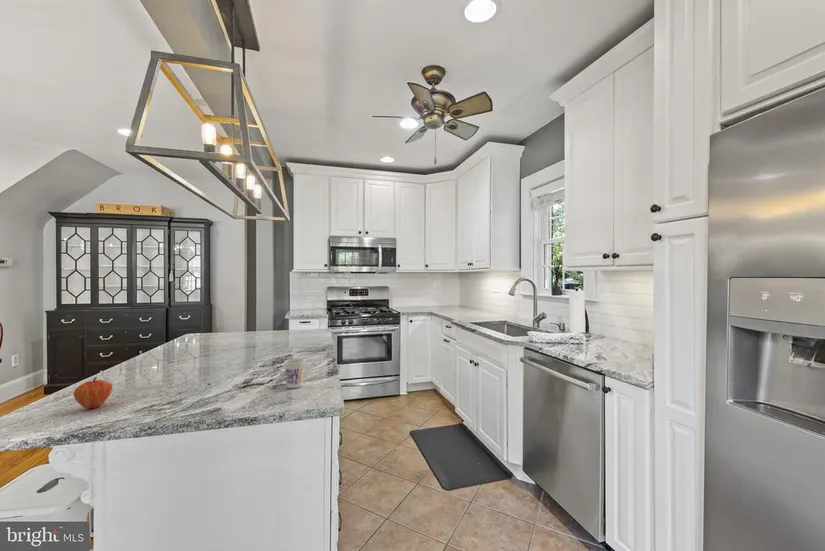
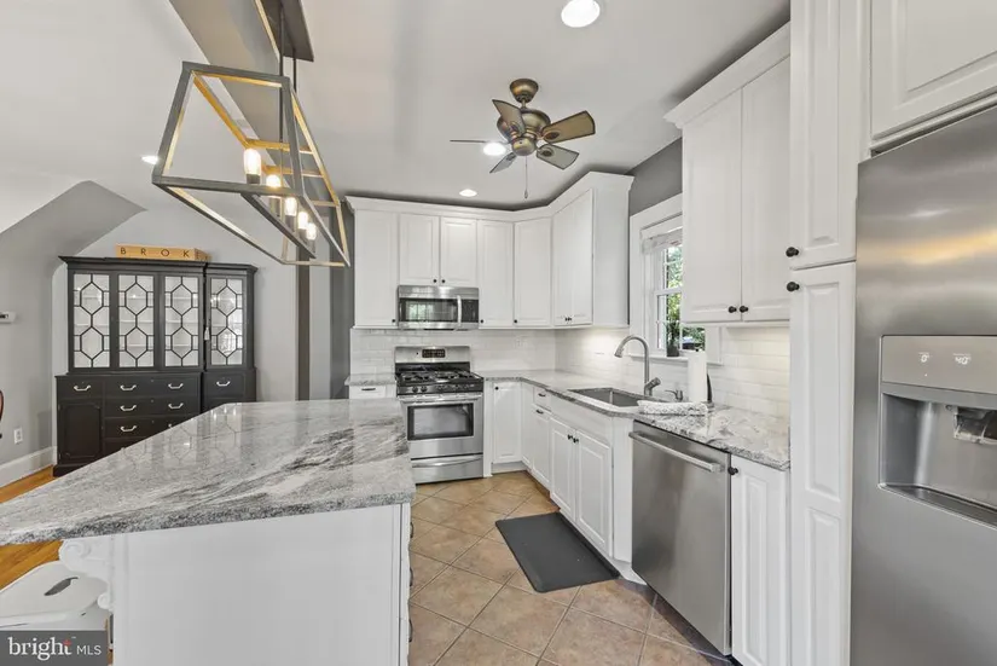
- fruit [73,376,113,410]
- cup [283,358,306,389]
